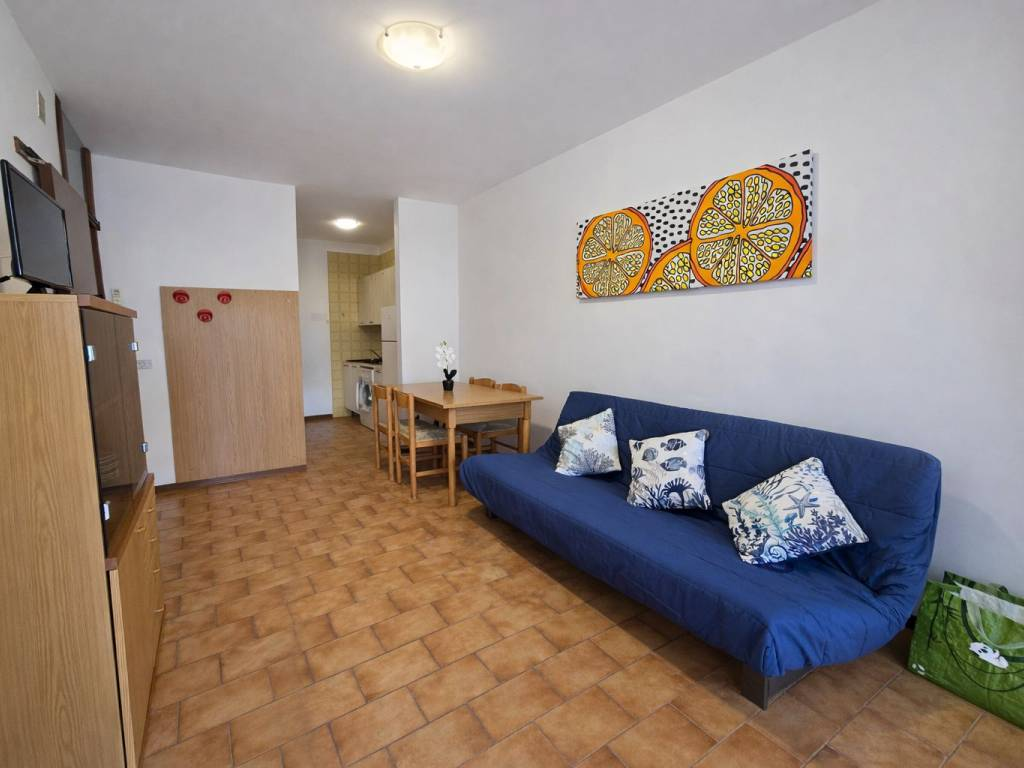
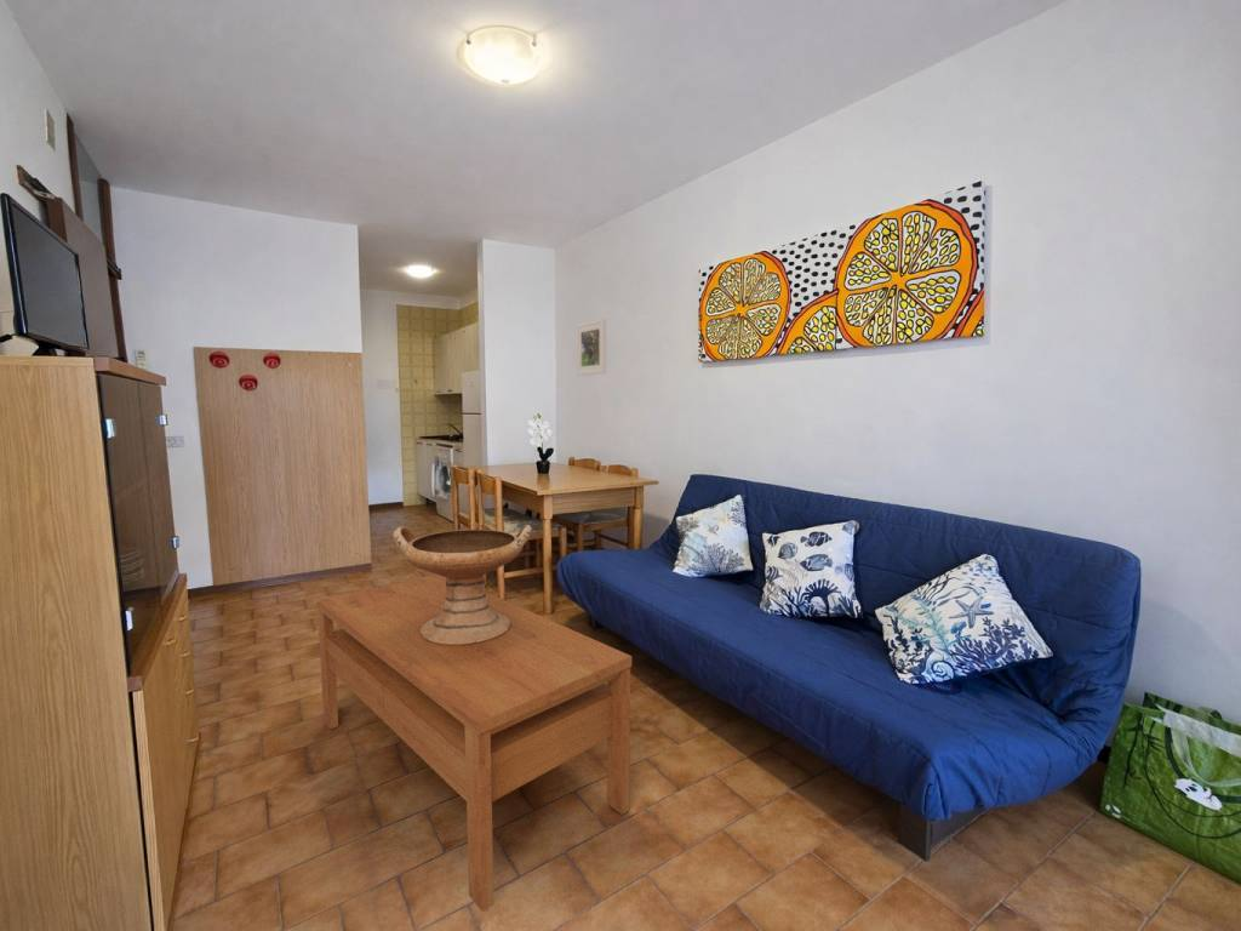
+ decorative bowl [391,524,533,645]
+ coffee table [315,573,633,913]
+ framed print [576,318,607,377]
